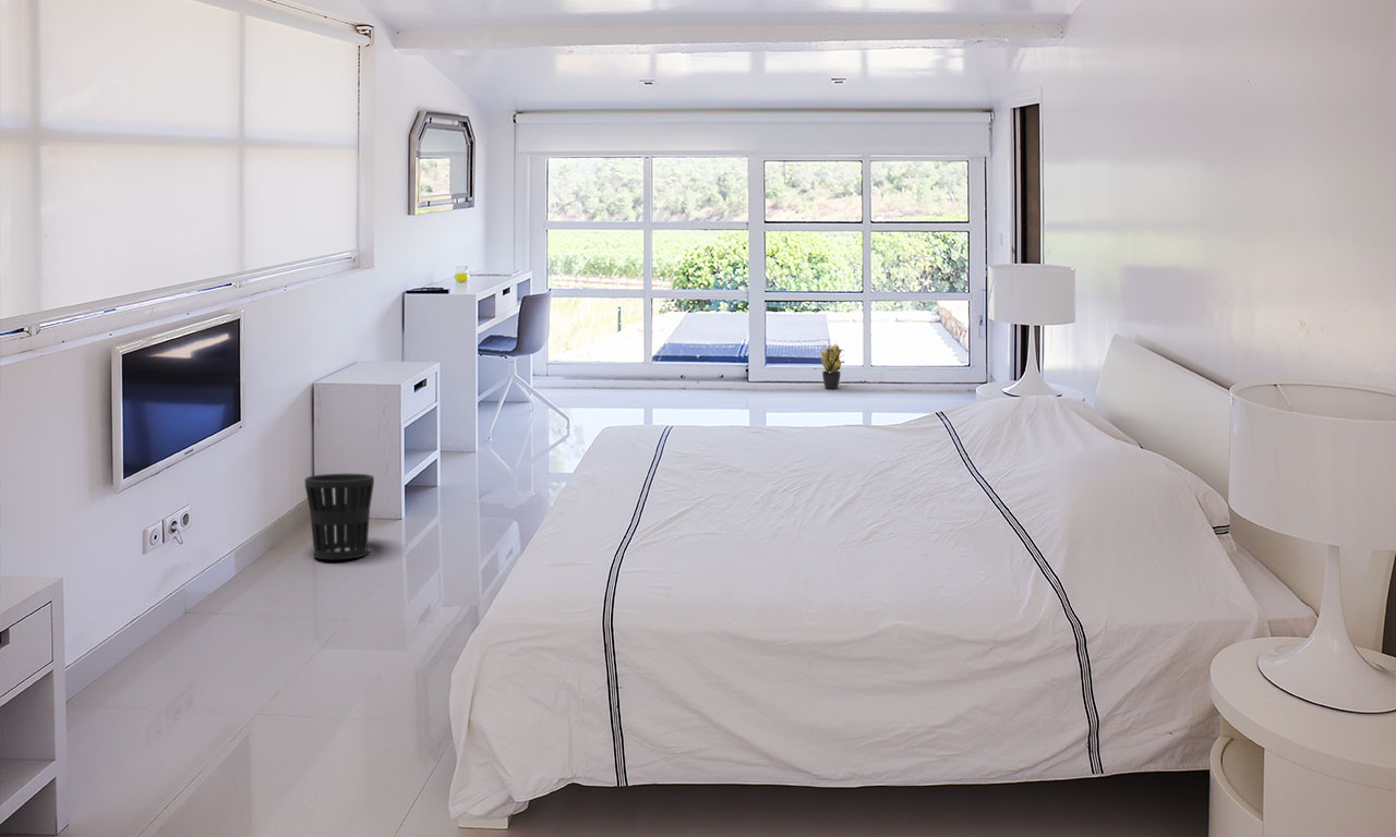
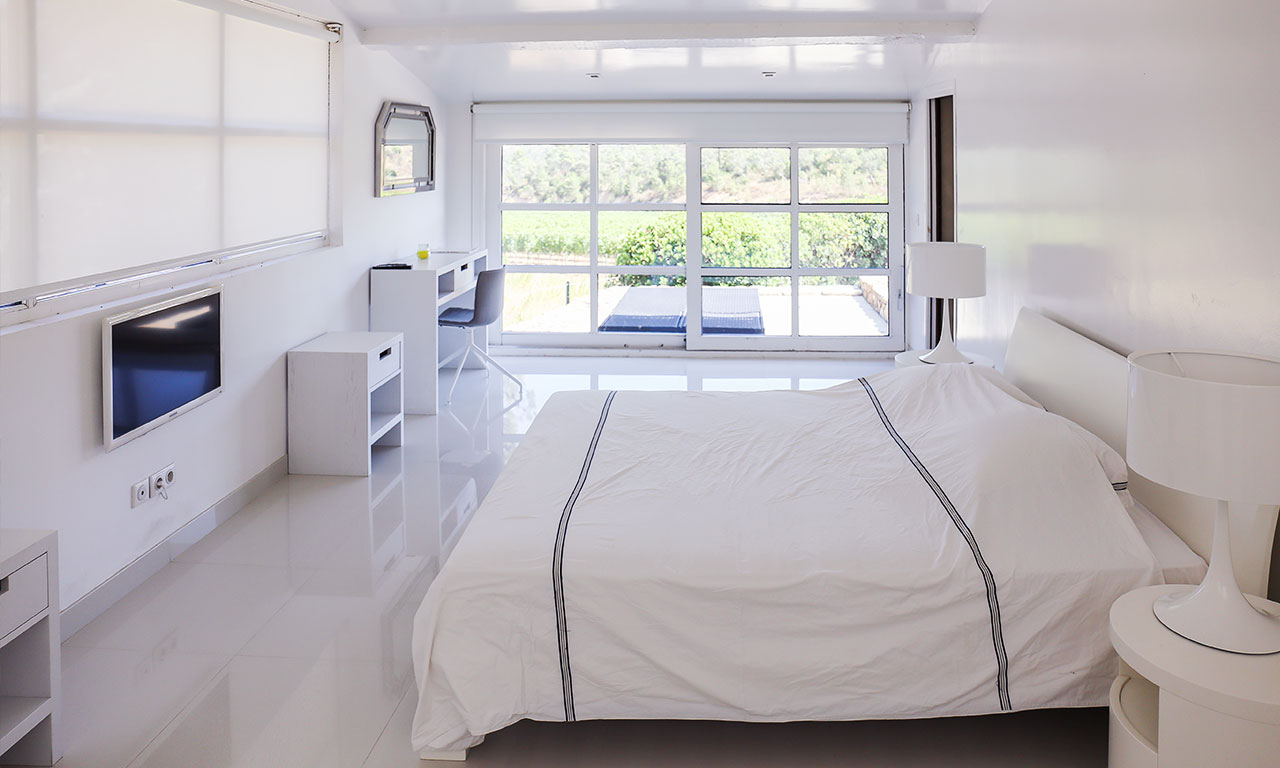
- potted plant [819,342,845,390]
- wastebasket [304,473,375,560]
